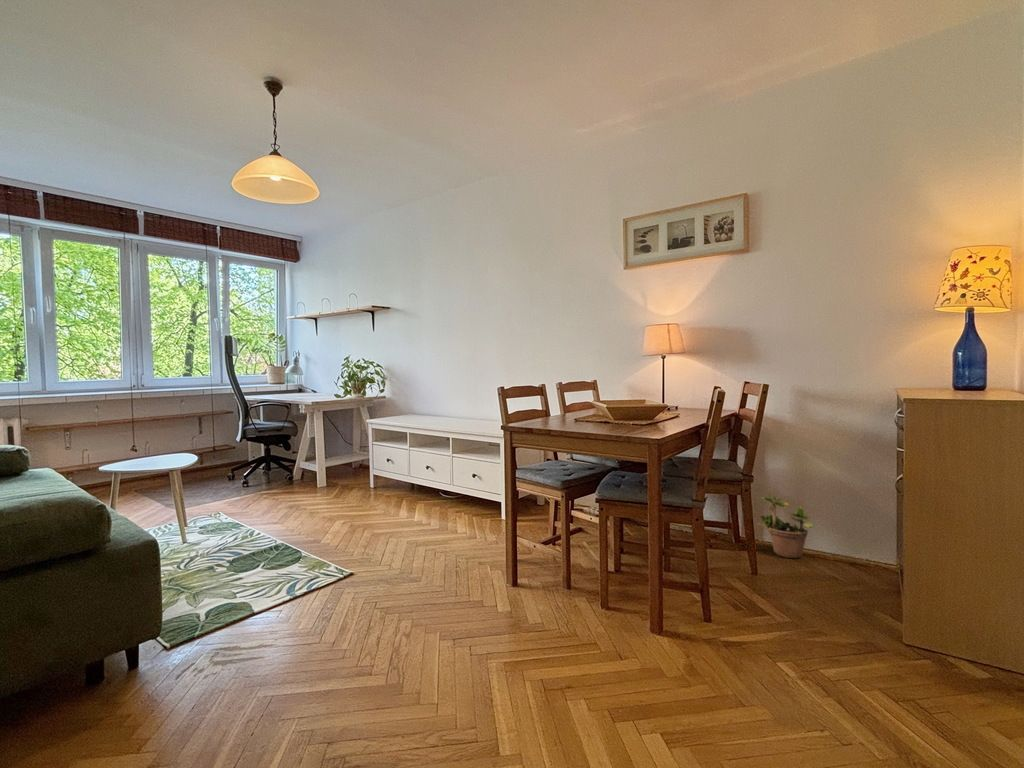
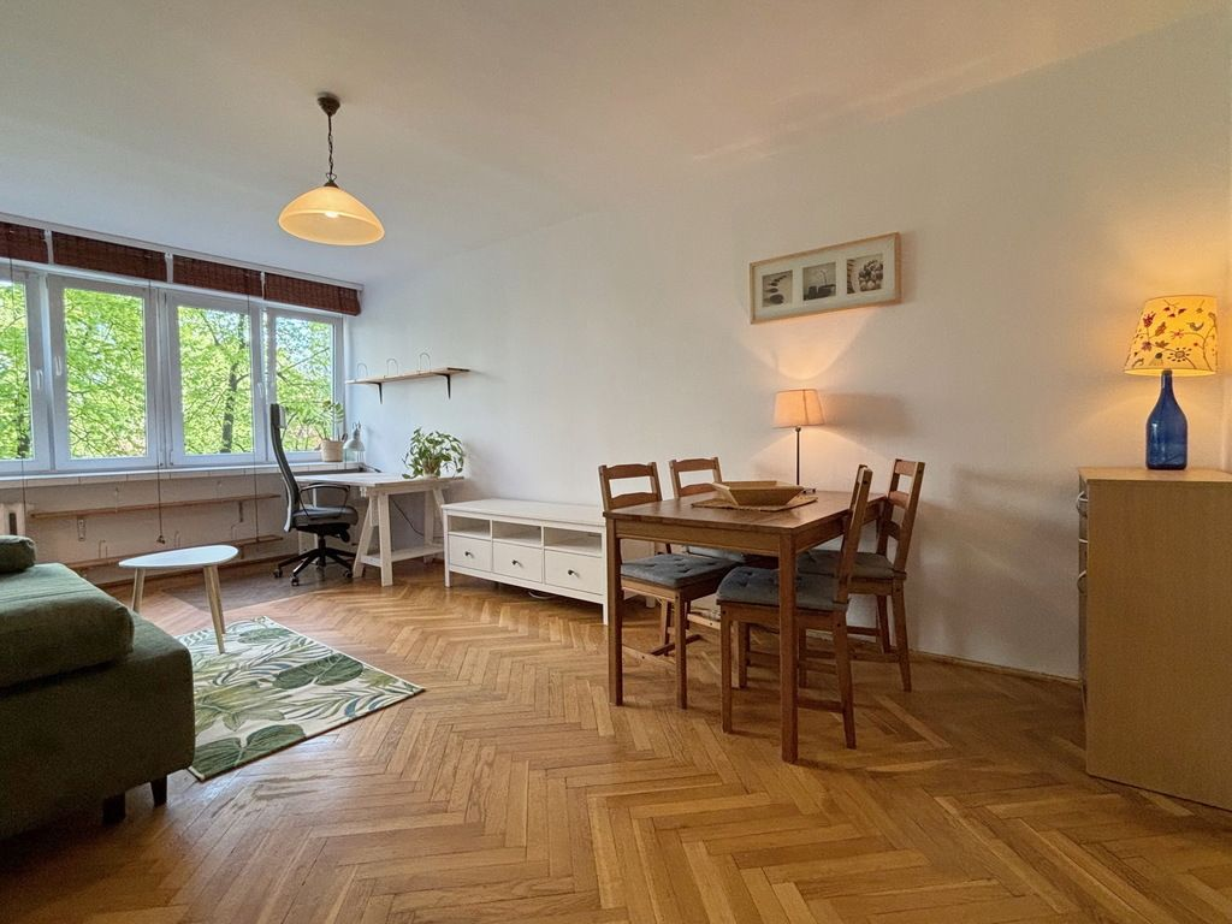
- potted plant [757,491,815,559]
